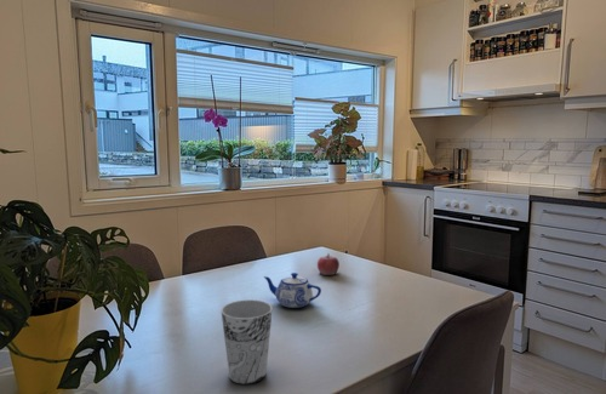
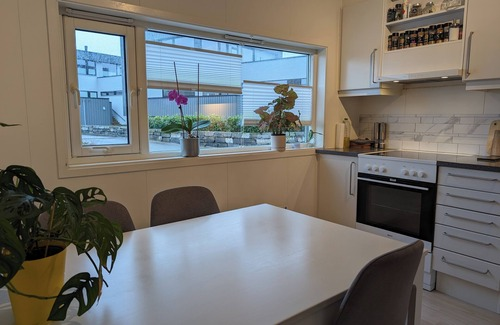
- fruit [316,252,341,276]
- teapot [263,272,322,309]
- cup [221,298,274,386]
